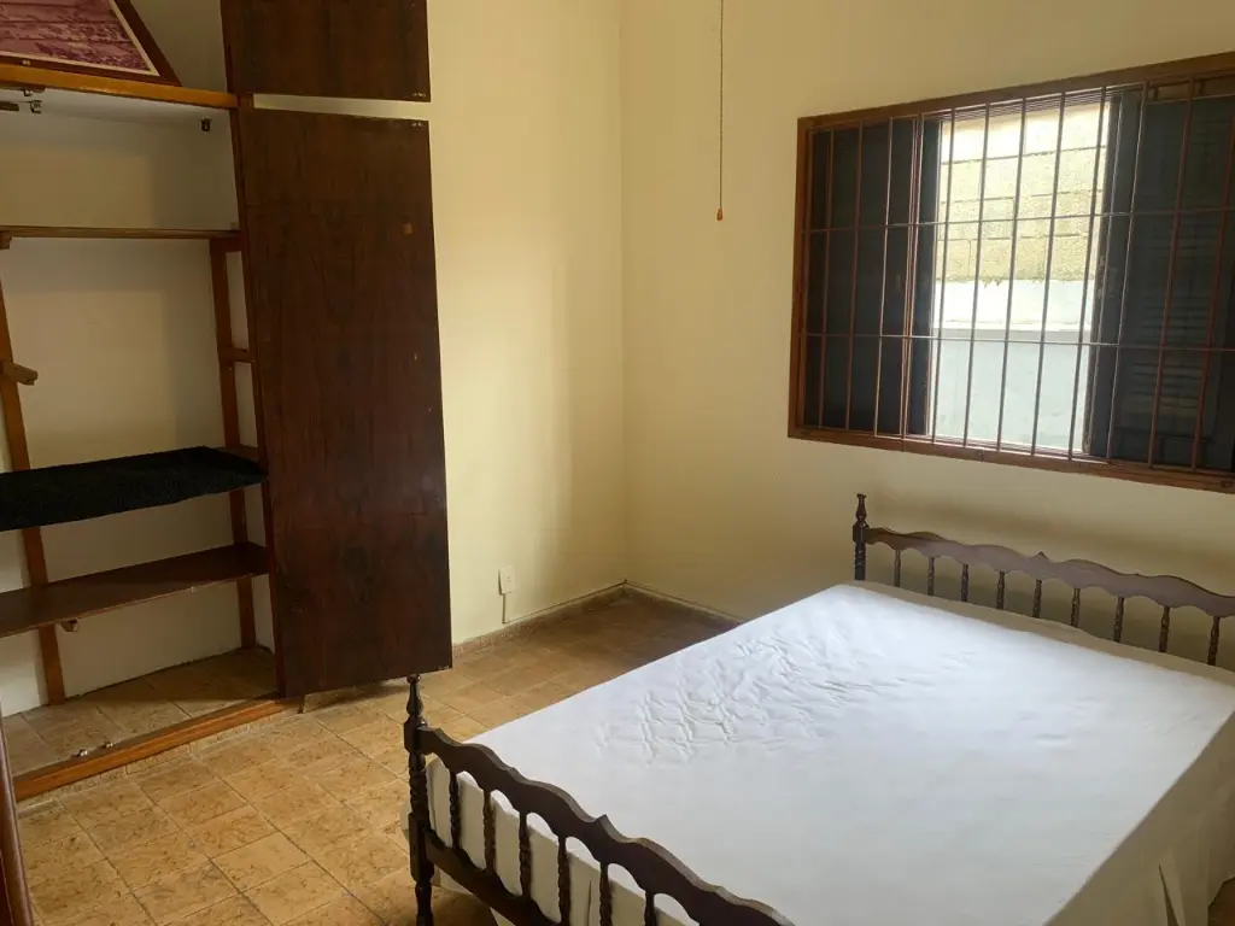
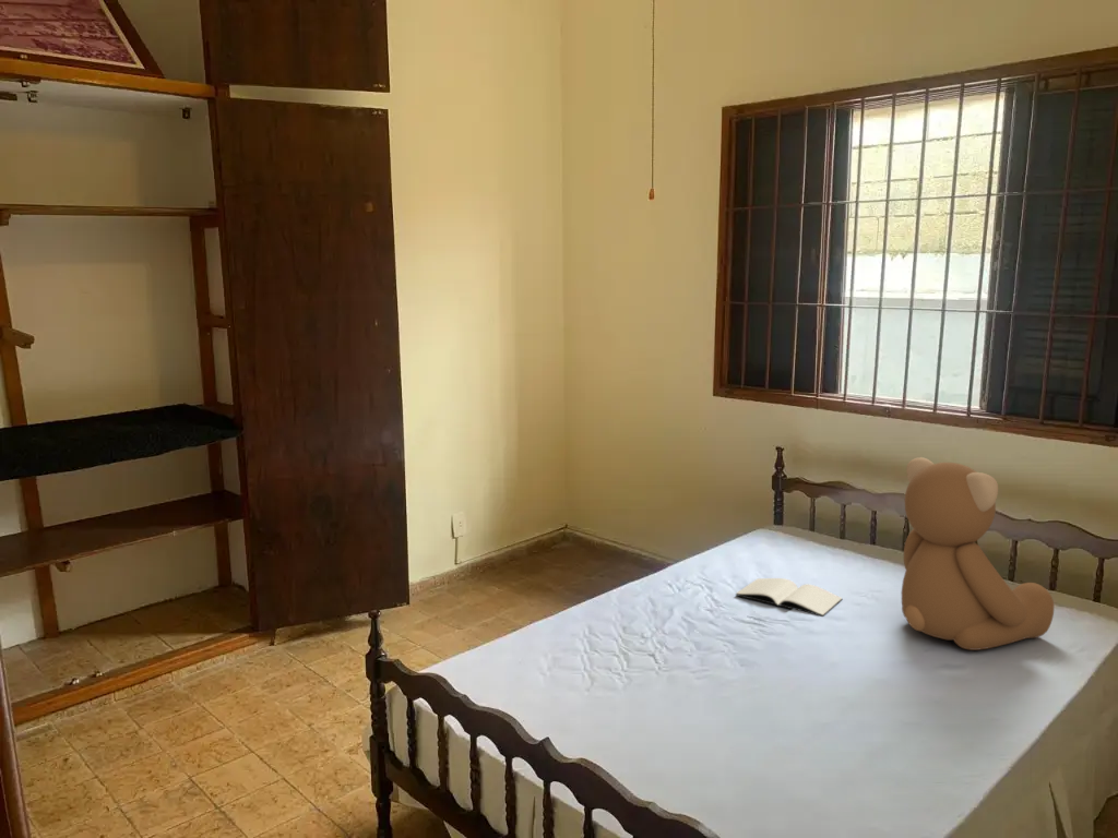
+ teddy bear [901,456,1055,651]
+ book [735,577,844,618]
